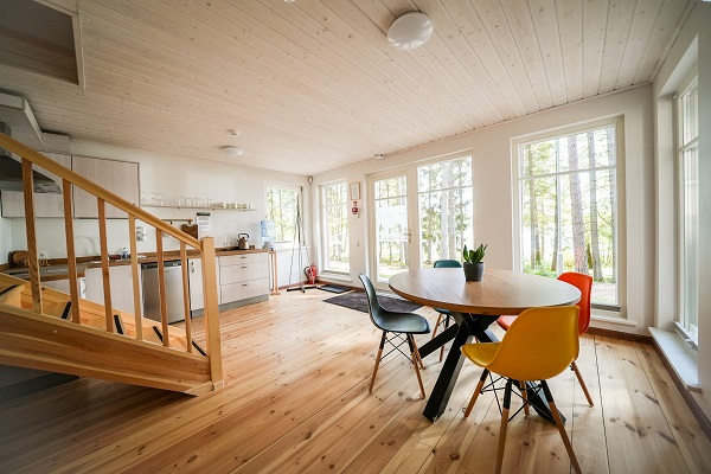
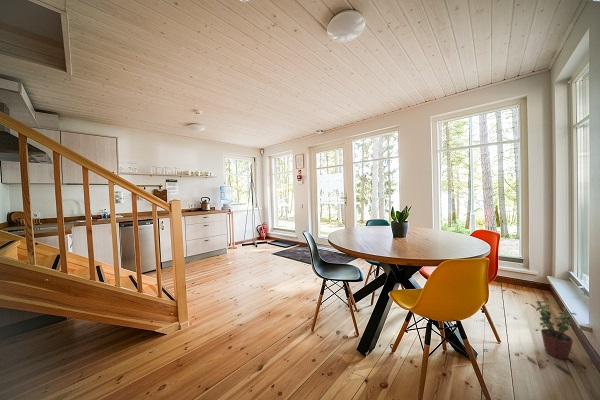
+ potted plant [535,300,578,360]
